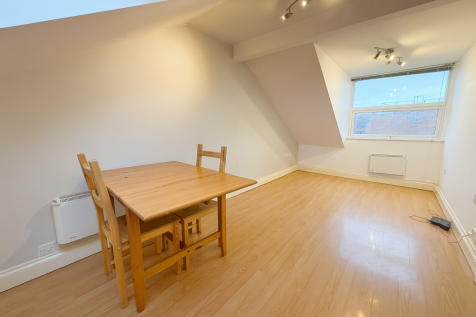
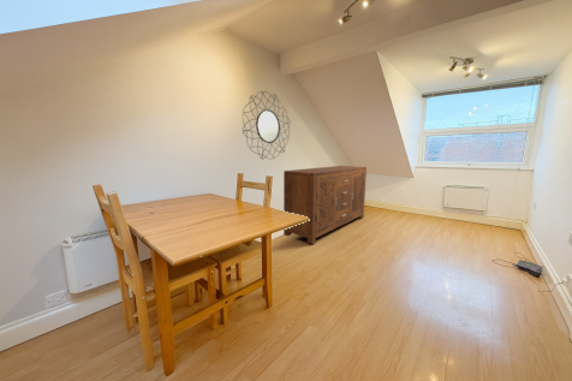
+ sideboard [282,165,368,245]
+ home mirror [242,90,291,161]
